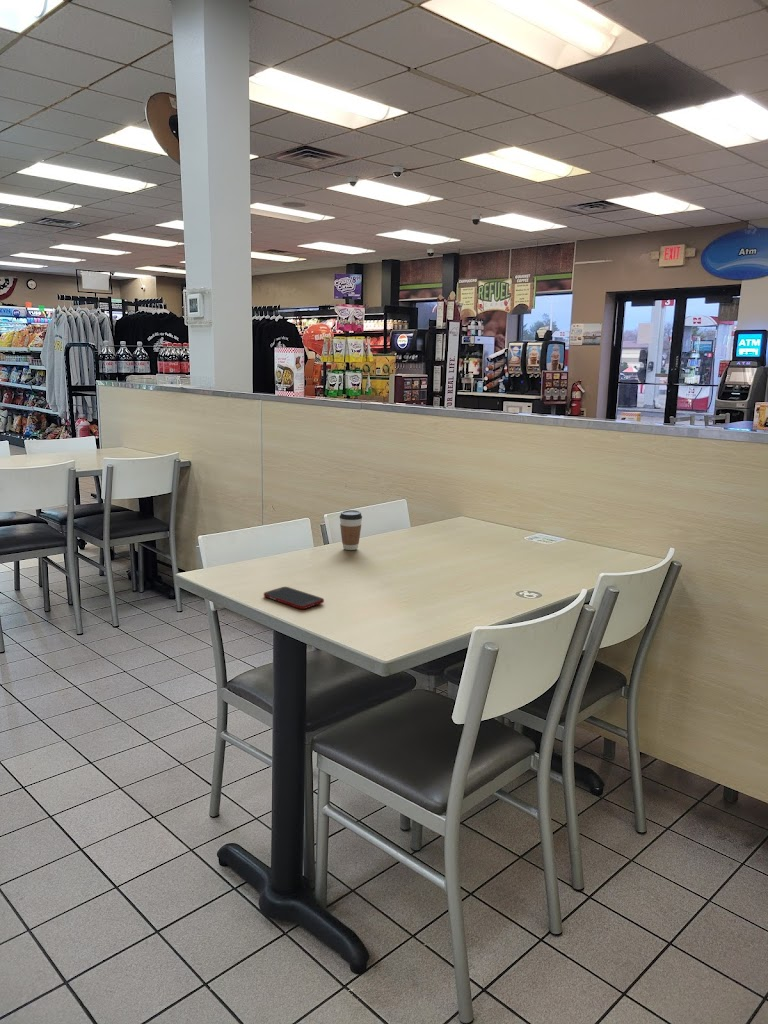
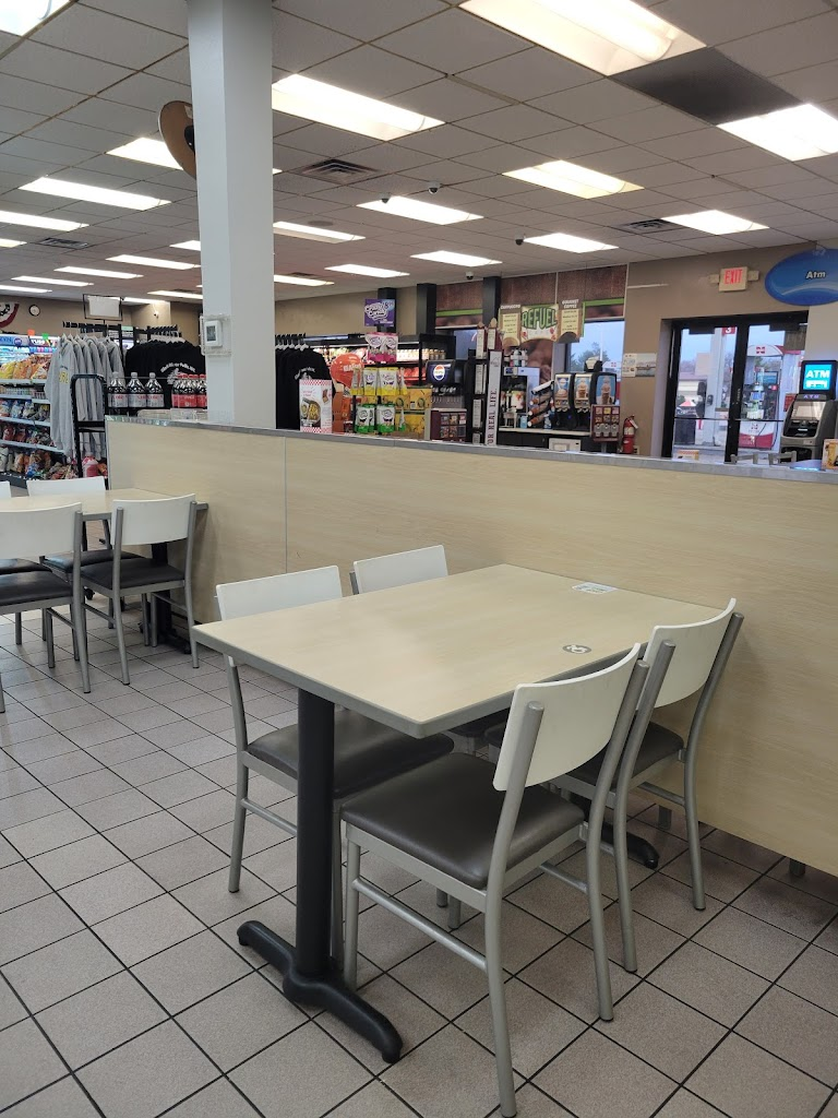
- cell phone [263,586,325,610]
- coffee cup [339,509,363,551]
